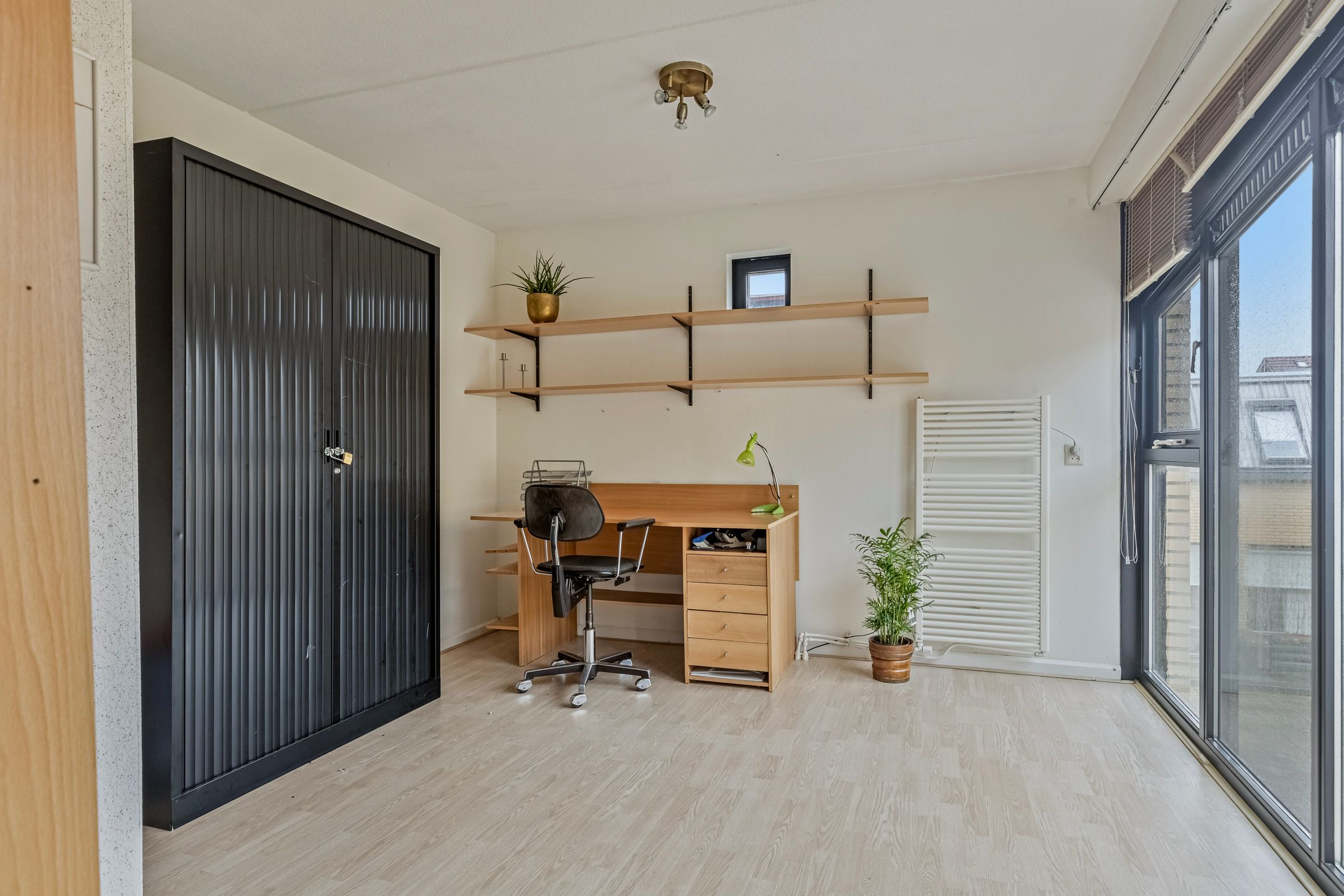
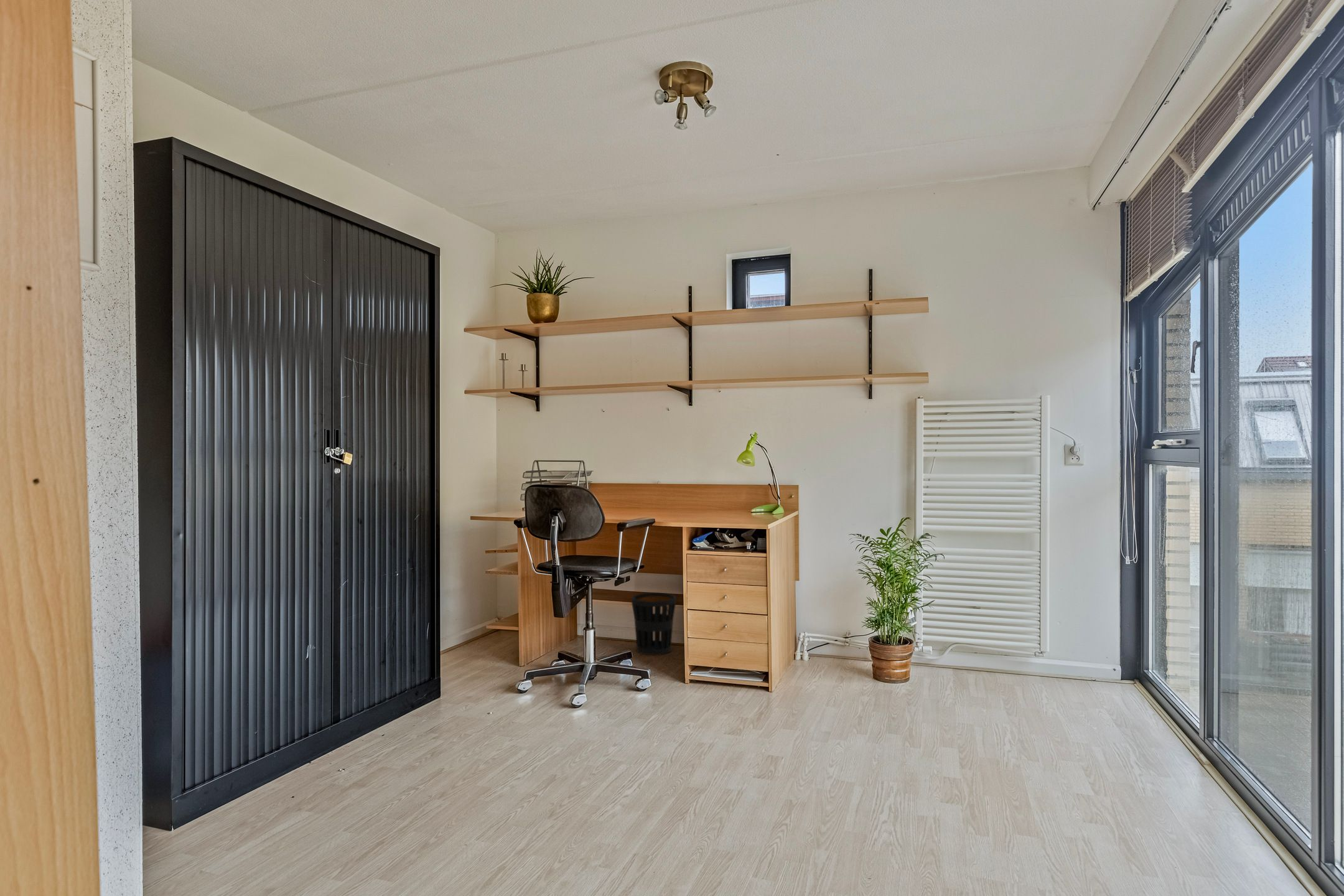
+ wastebasket [631,592,677,656]
